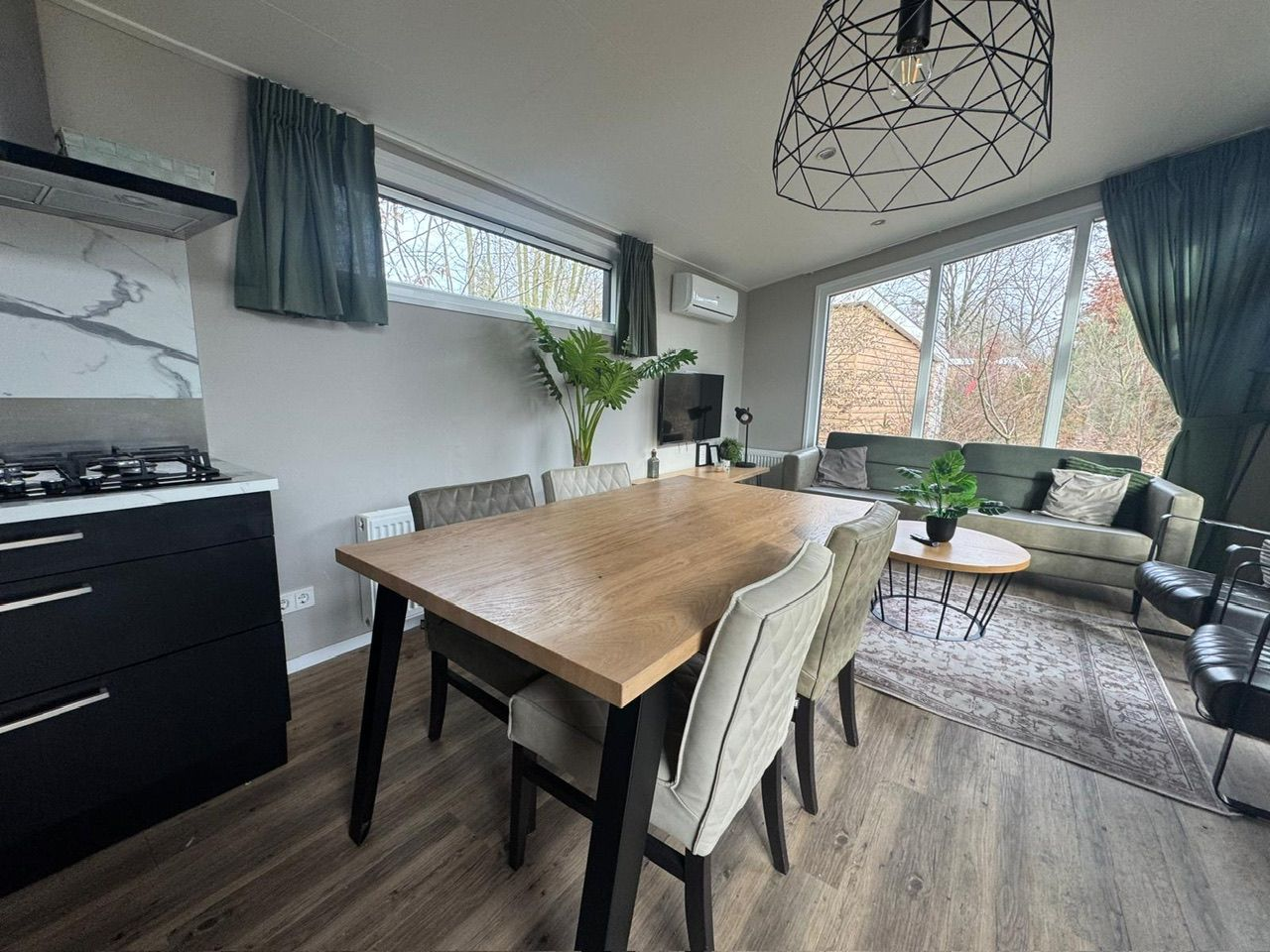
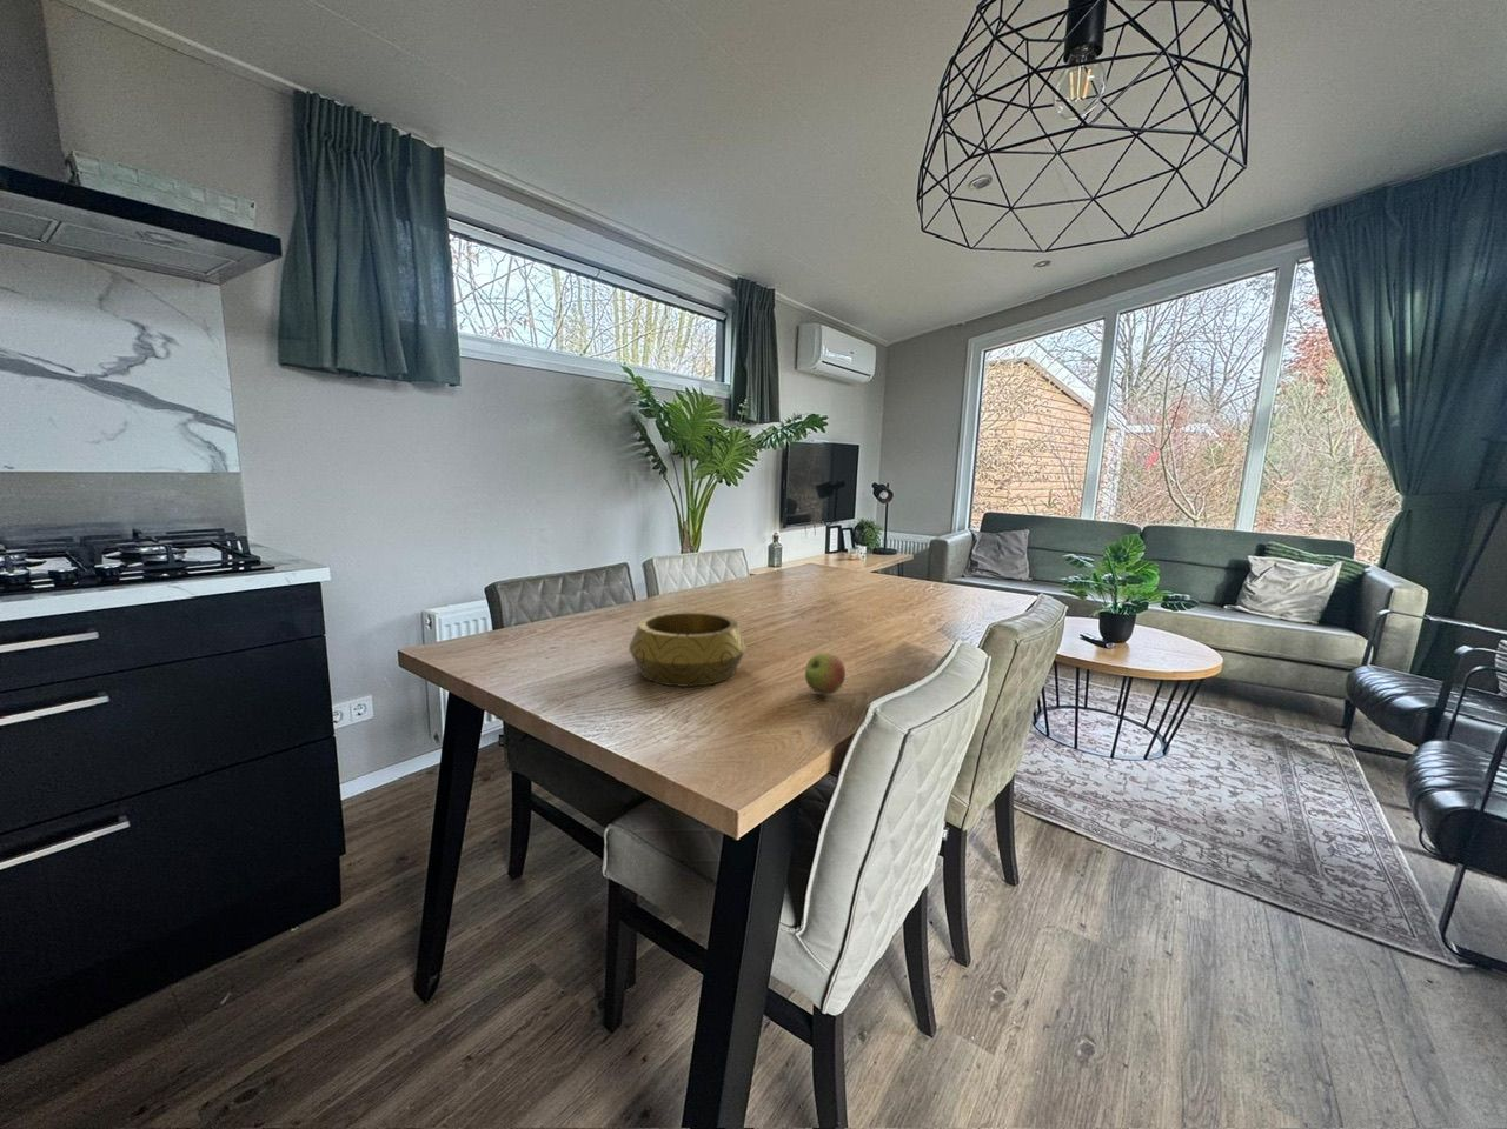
+ decorative bowl [628,611,748,688]
+ apple [805,652,846,695]
